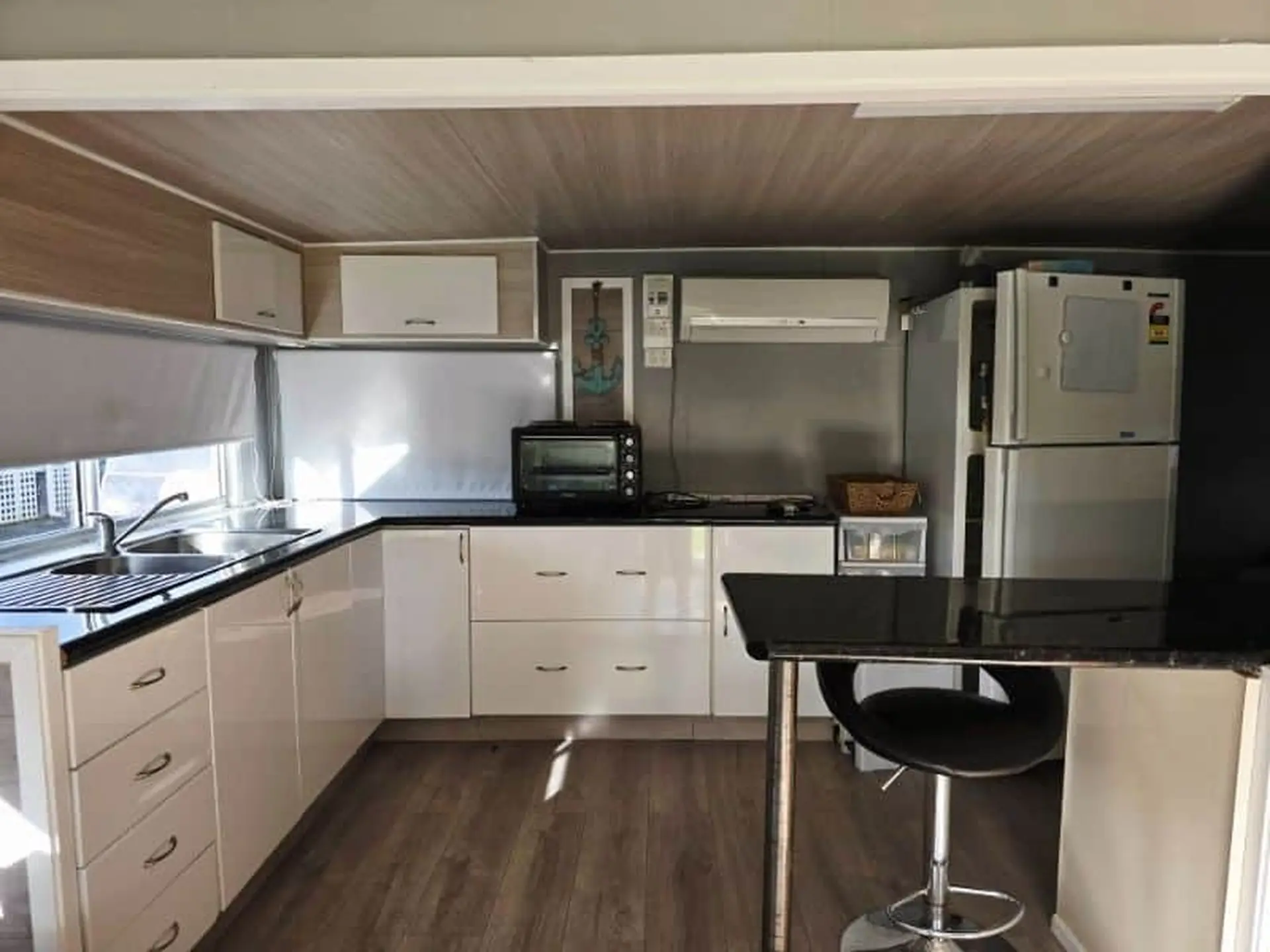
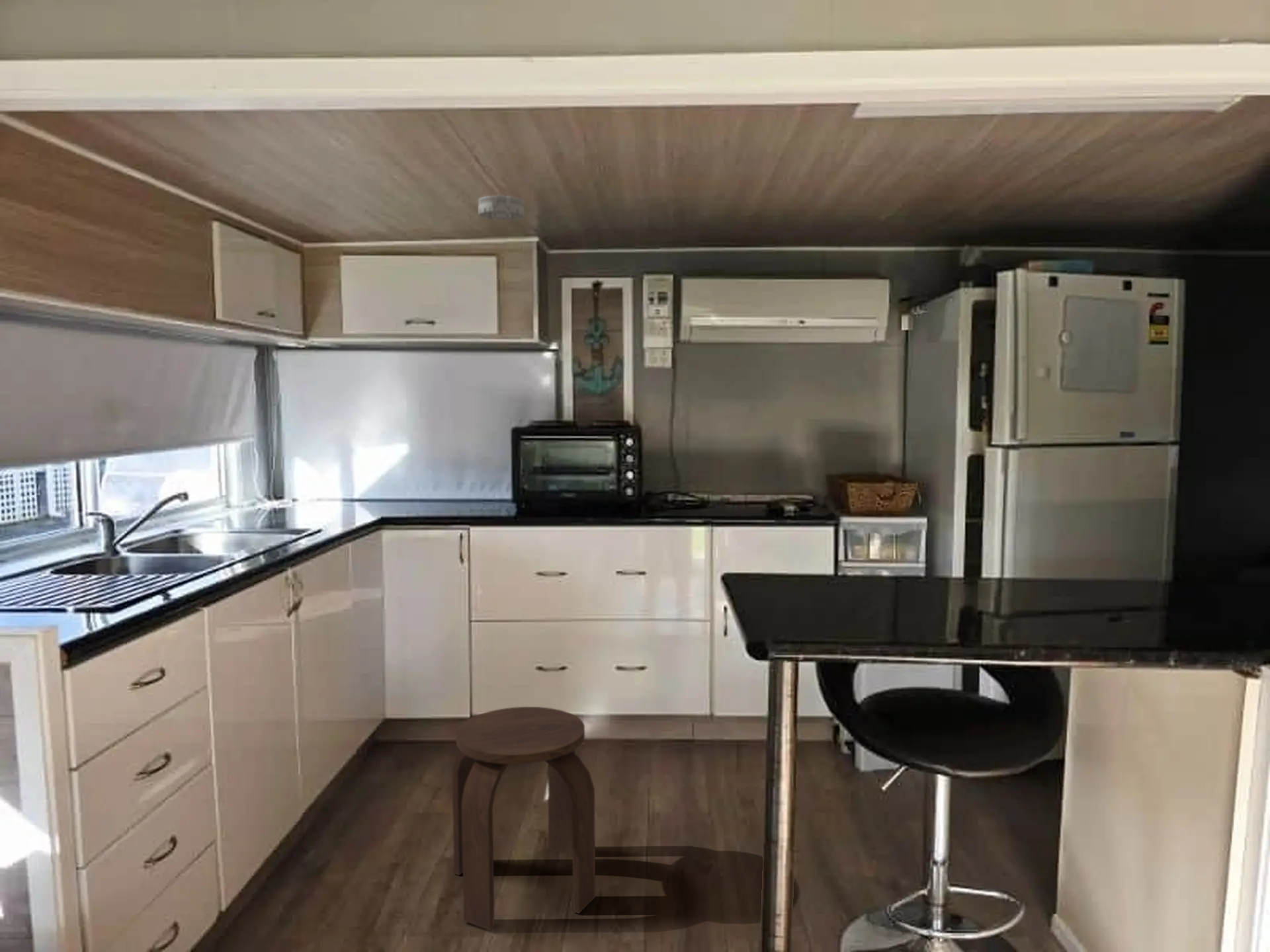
+ stool [452,706,596,931]
+ smoke detector [478,194,525,221]
